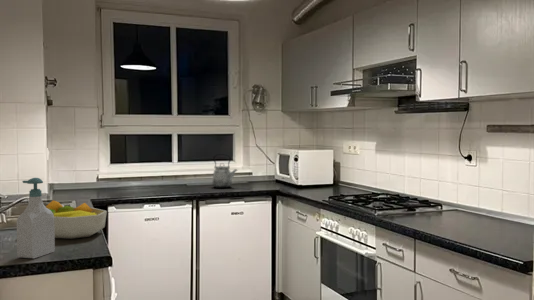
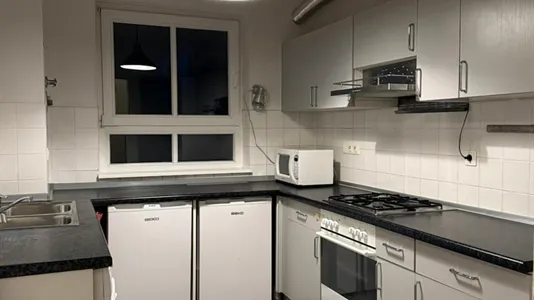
- kettle [211,153,239,189]
- soap bottle [16,177,56,259]
- fruit bowl [45,199,108,240]
